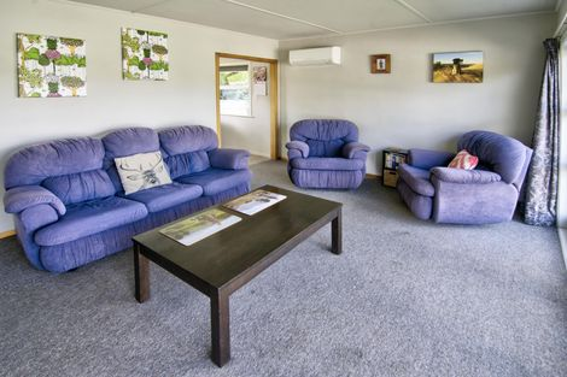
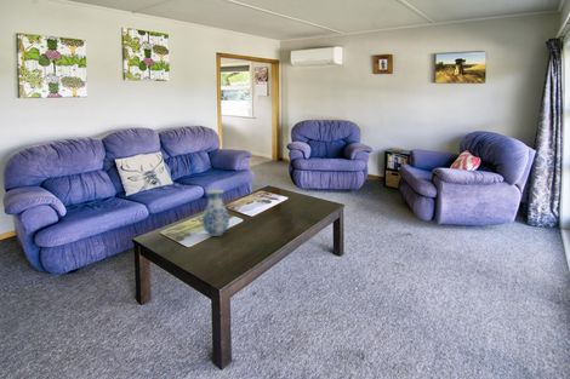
+ vase [201,188,230,237]
